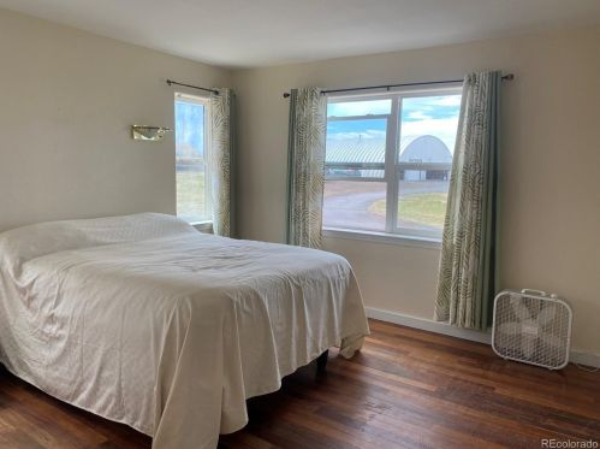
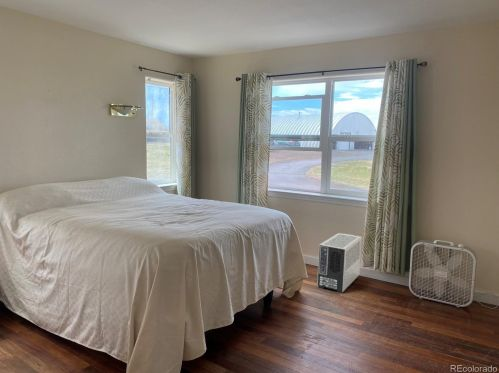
+ air purifier [316,232,363,294]
